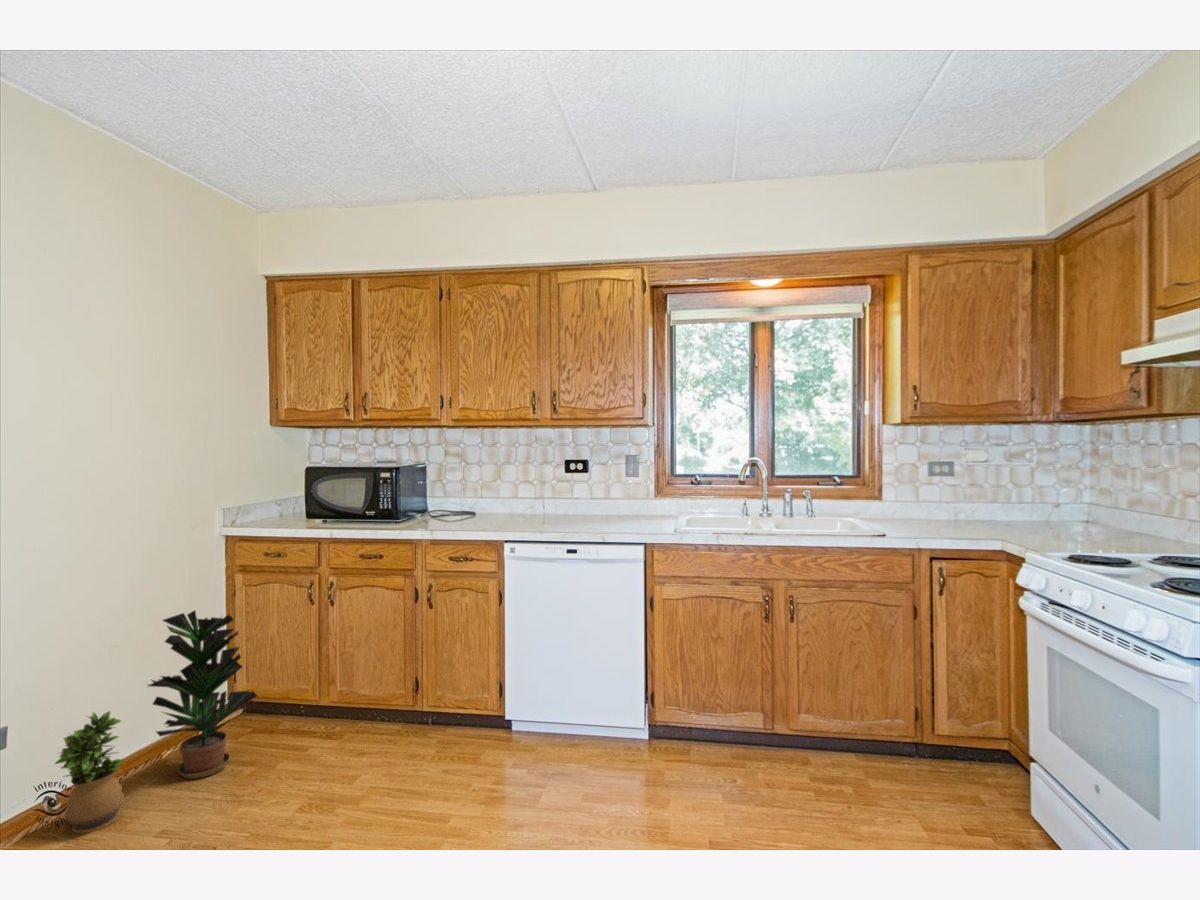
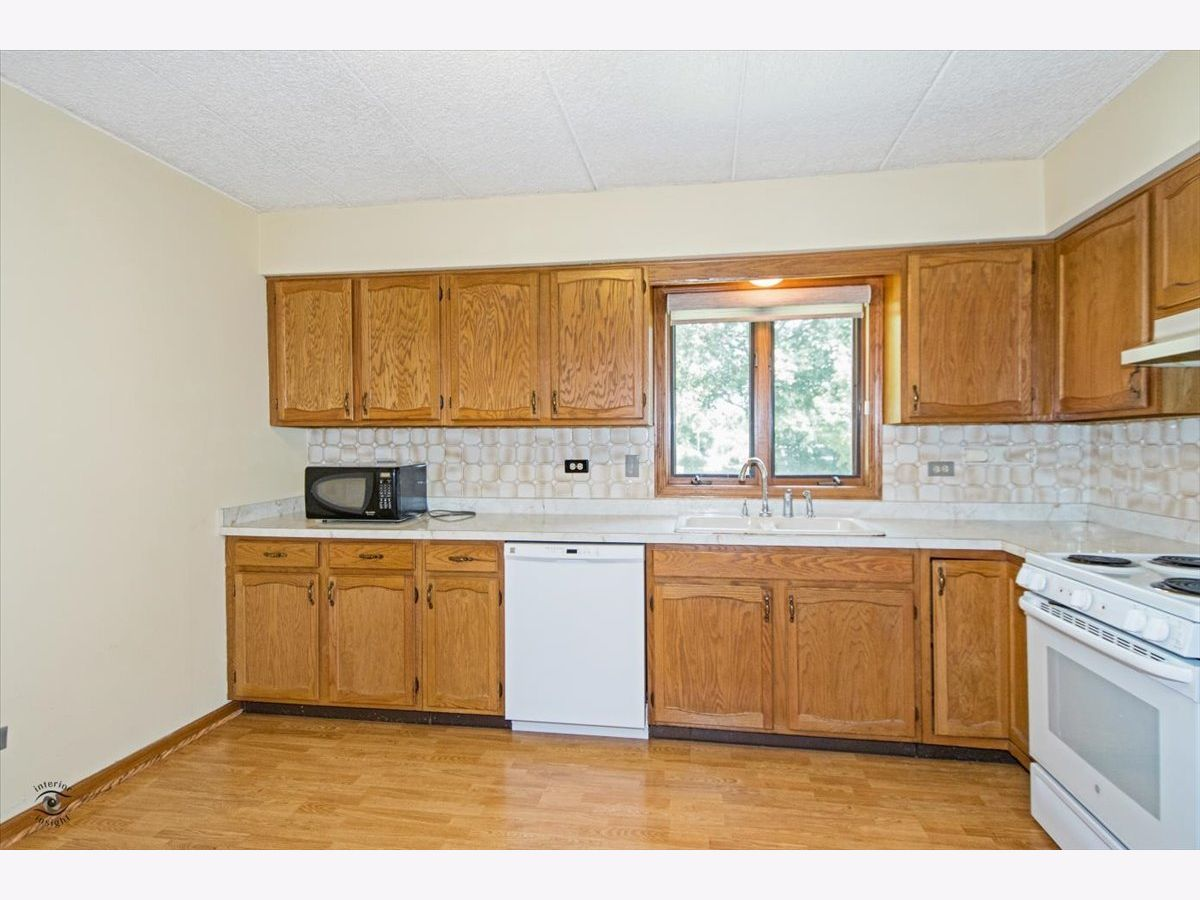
- potted plant [53,710,125,834]
- potted plant [146,609,258,780]
